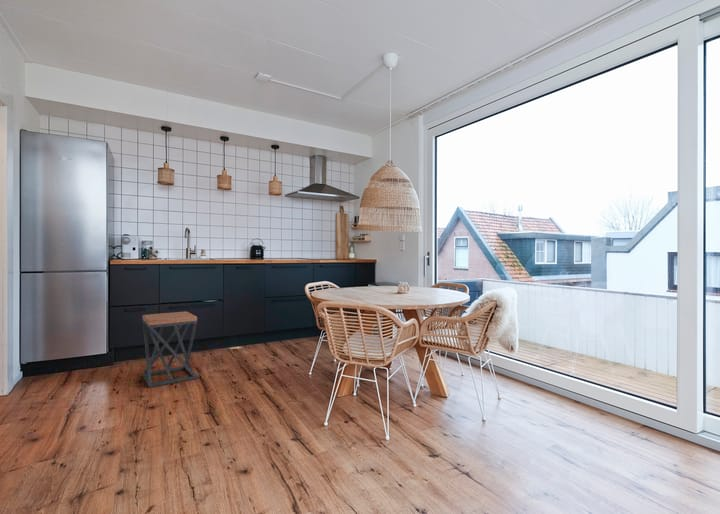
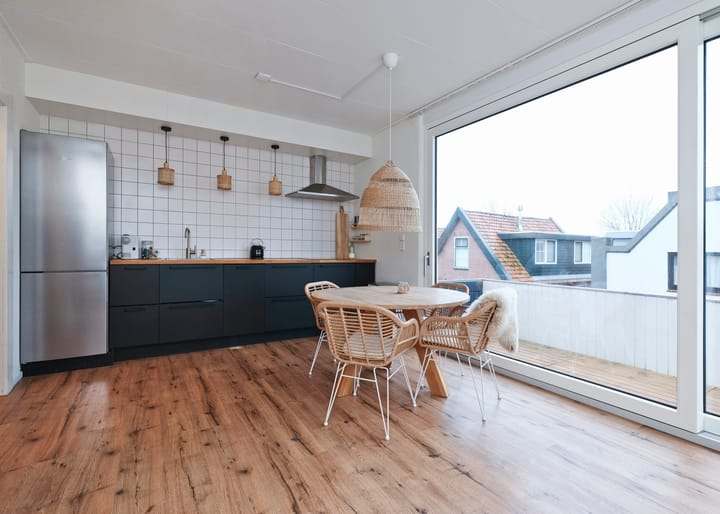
- stool [142,311,198,388]
